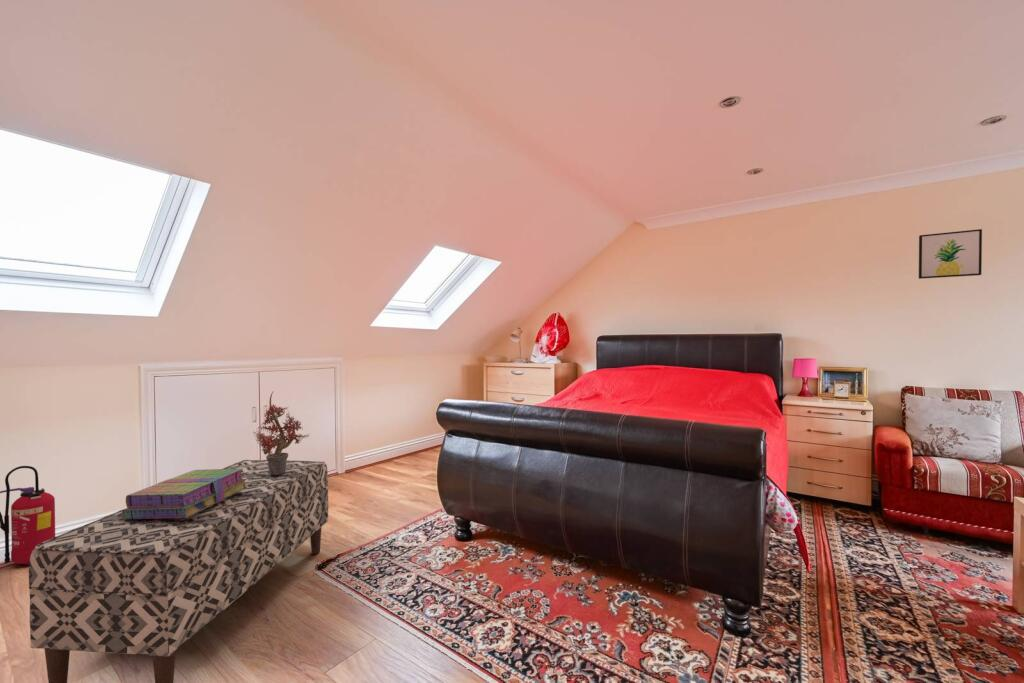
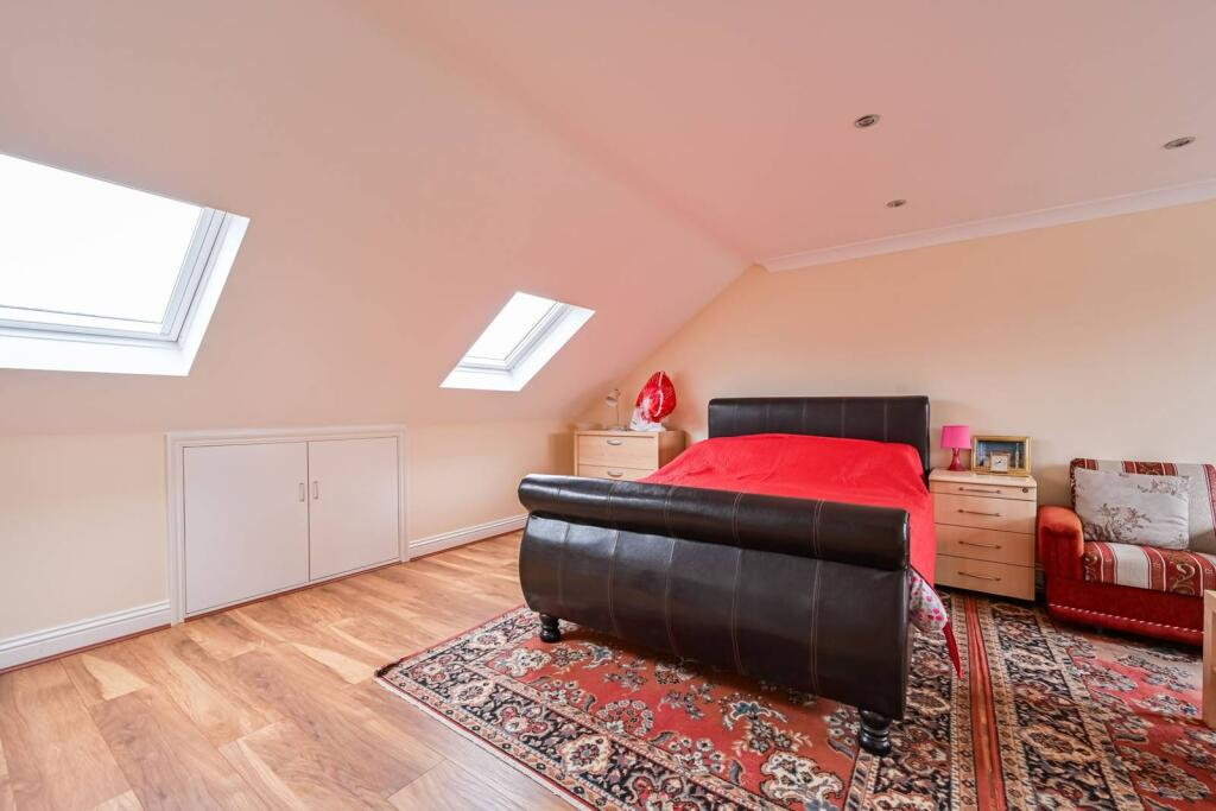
- fire extinguisher [0,465,56,565]
- stack of books [122,468,247,519]
- potted plant [253,391,311,475]
- bench [28,459,329,683]
- wall art [918,228,983,280]
